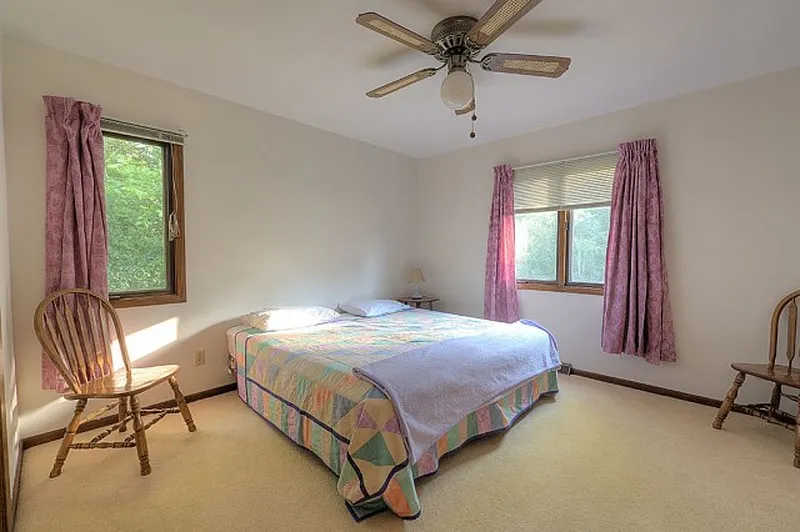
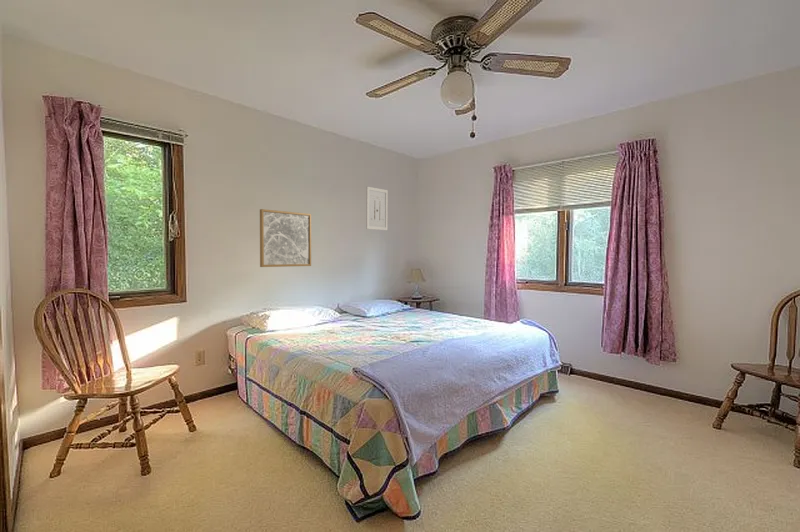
+ wall art [259,208,312,268]
+ wall art [366,186,389,231]
